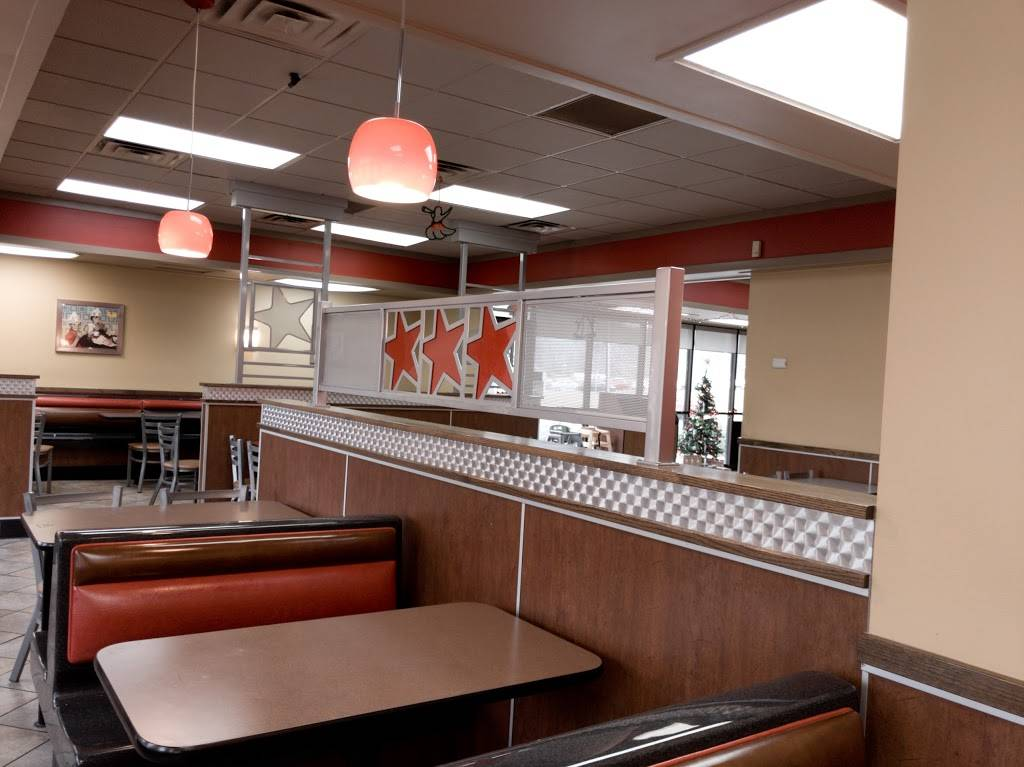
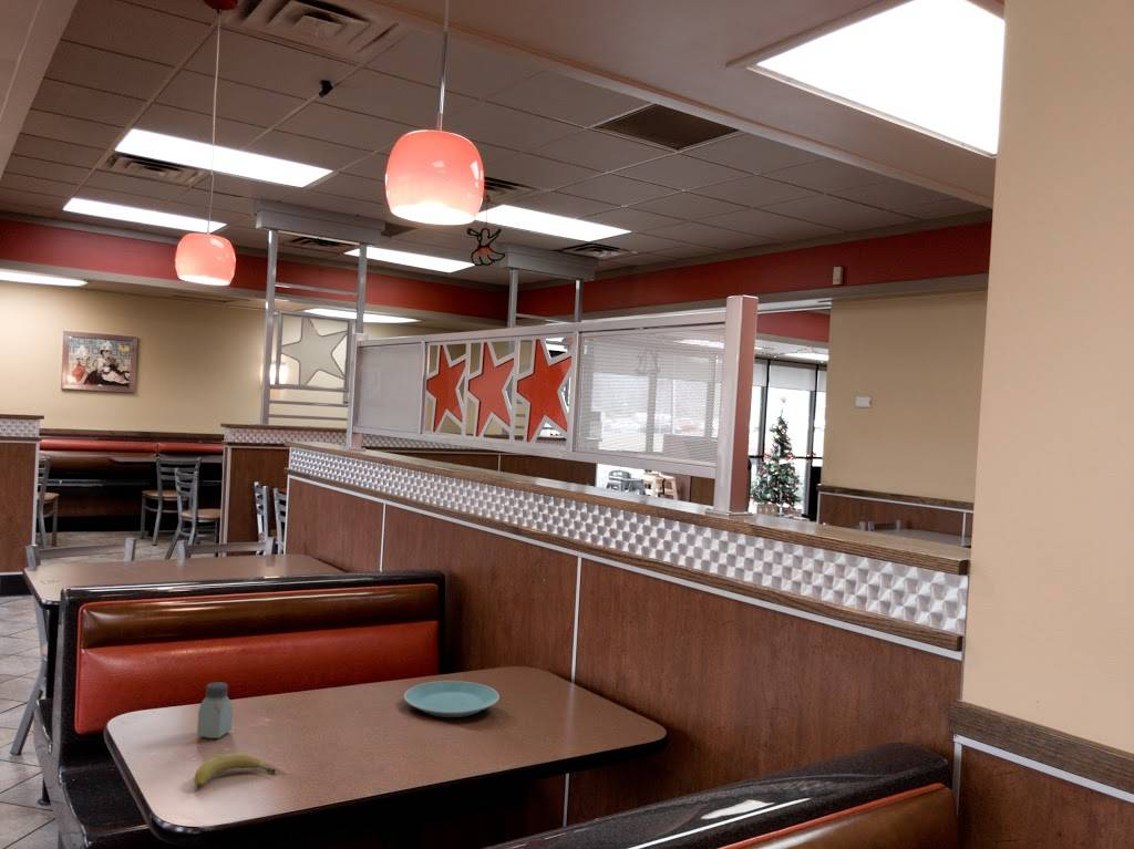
+ plate [403,680,501,718]
+ saltshaker [196,681,234,739]
+ fruit [193,753,276,788]
